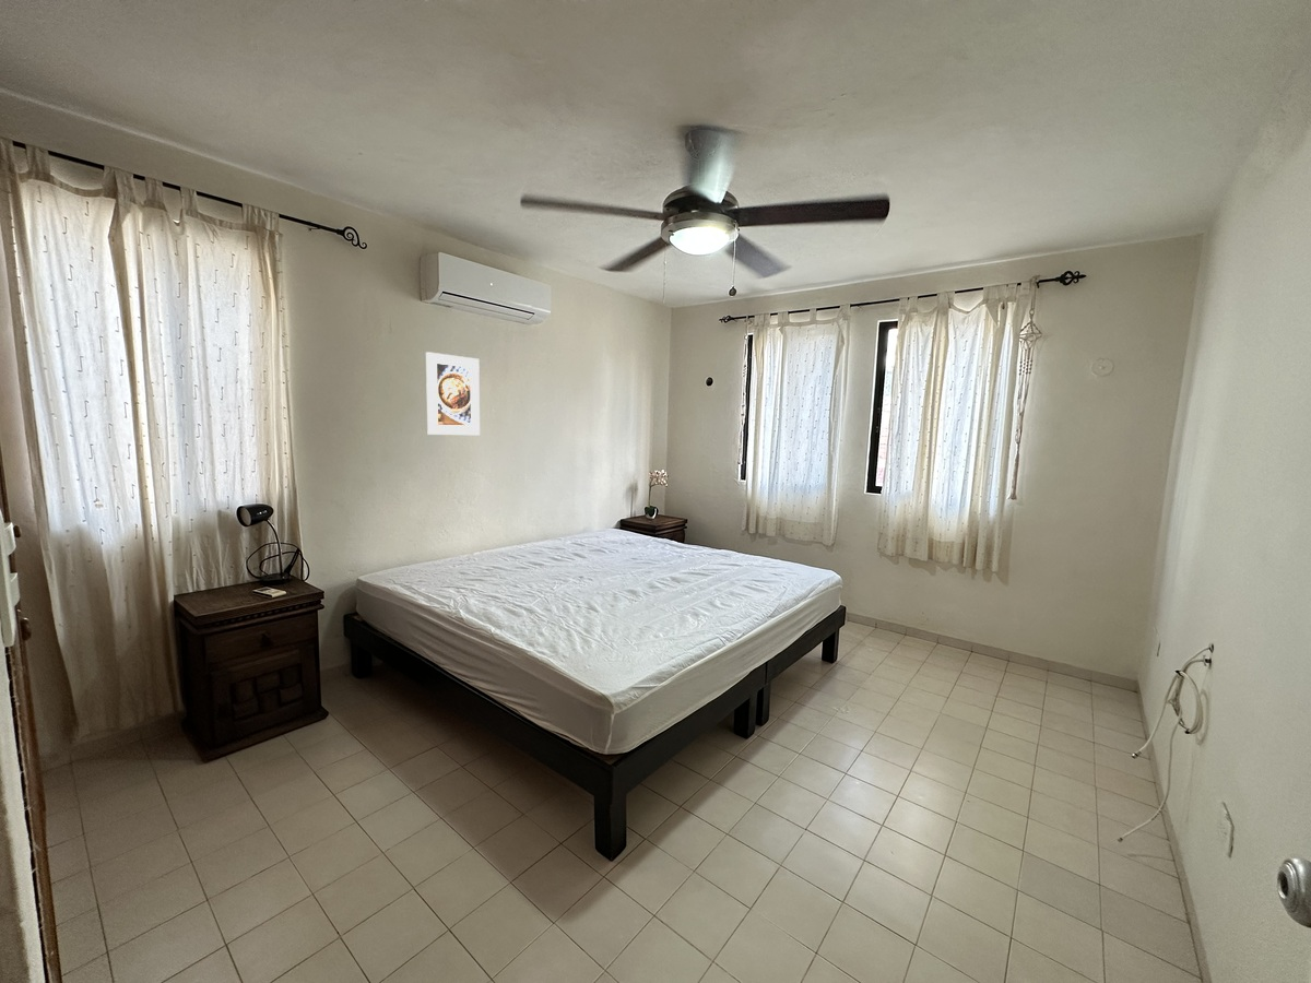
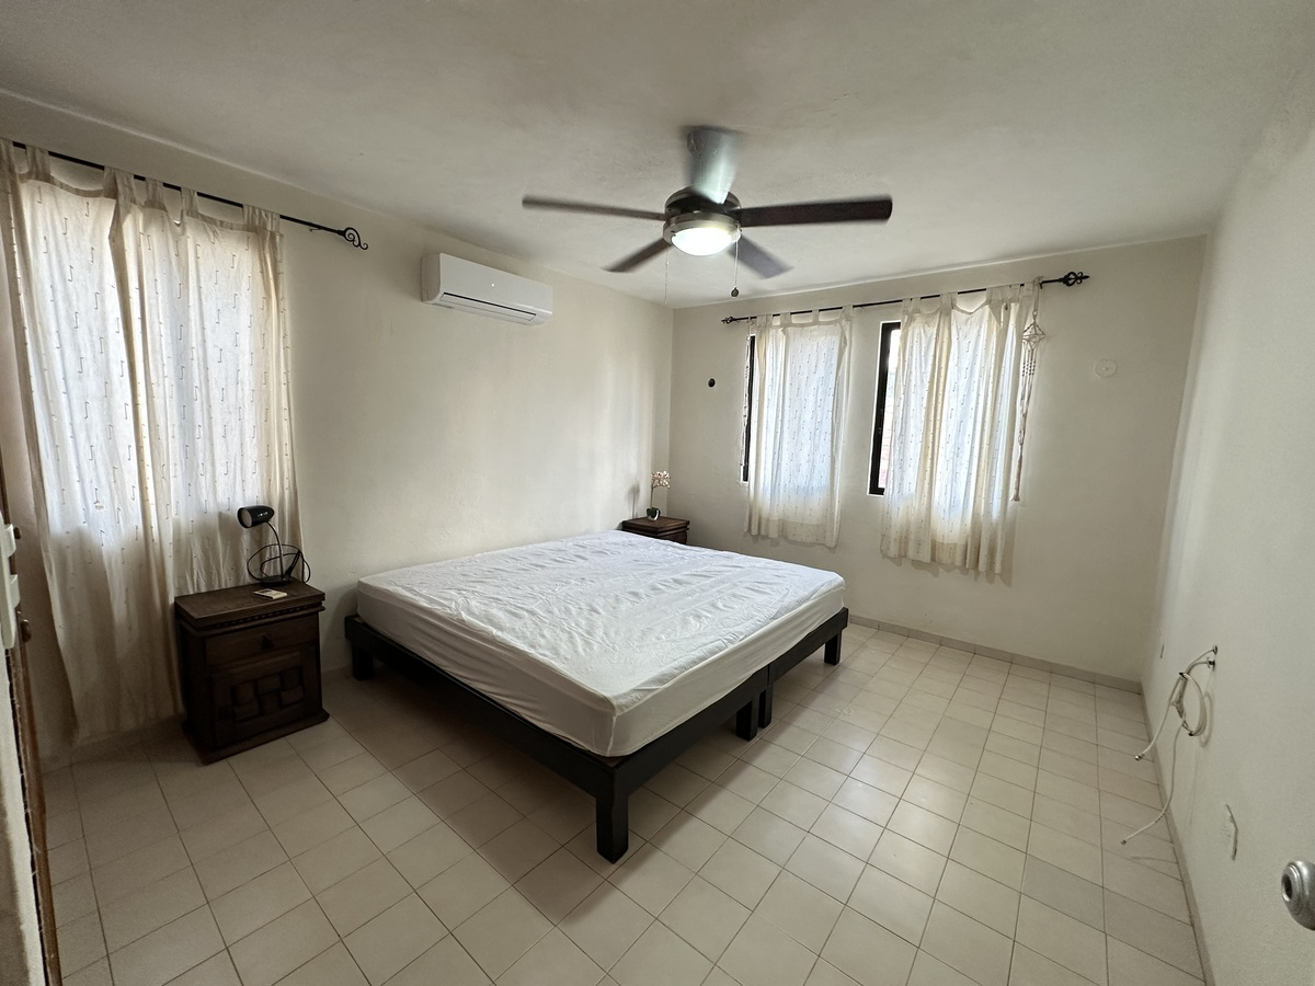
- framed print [425,351,481,436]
